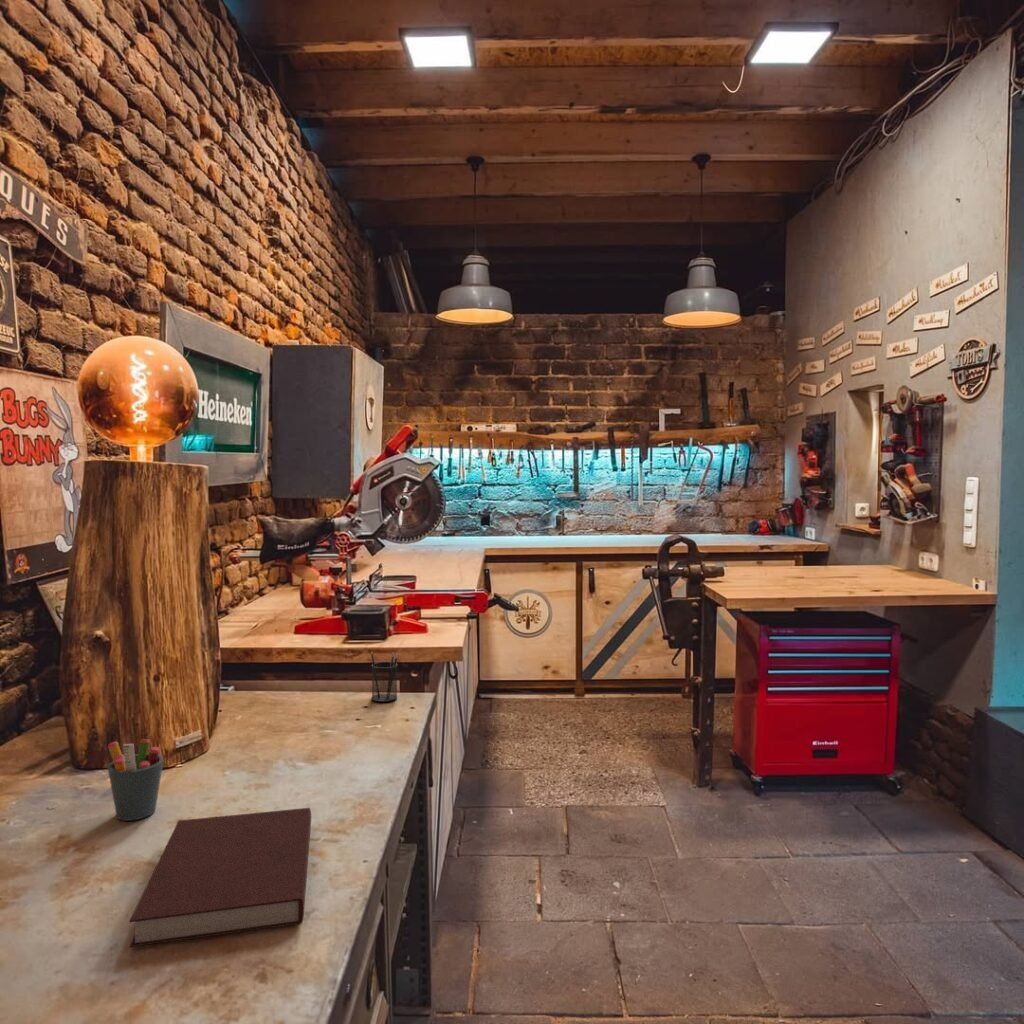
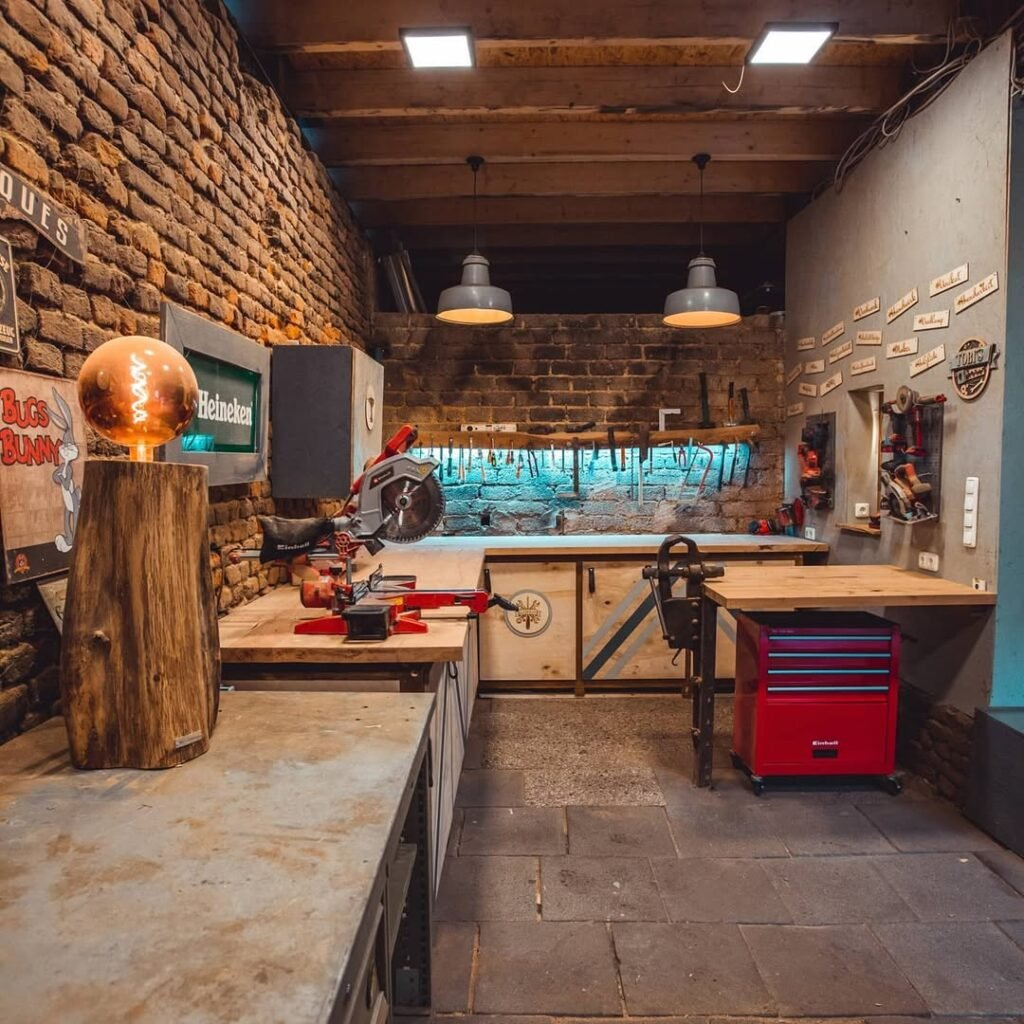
- pencil holder [370,649,399,703]
- pen holder [107,738,165,822]
- notebook [128,807,312,948]
